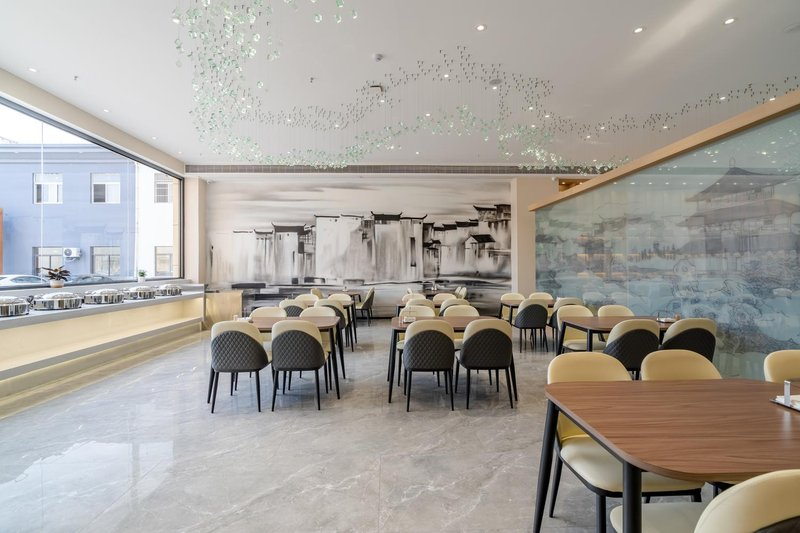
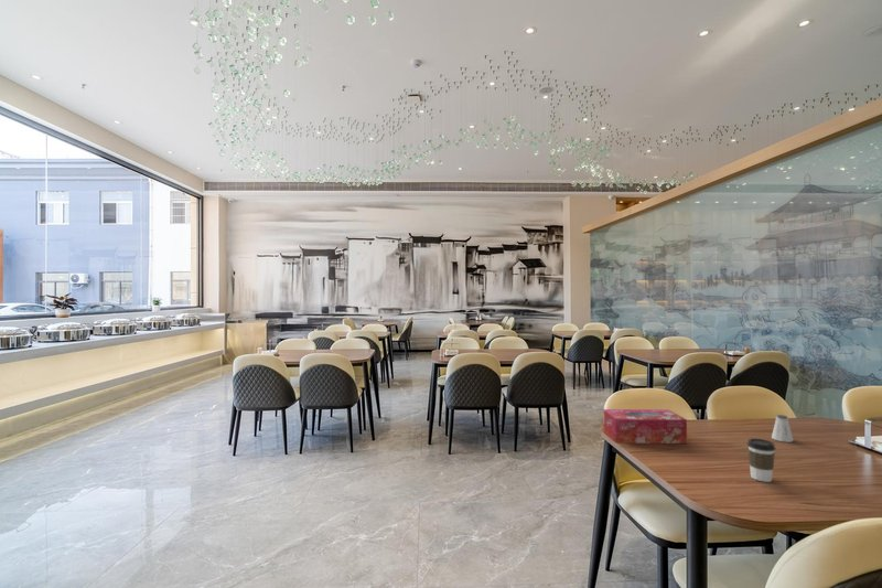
+ tissue box [602,408,688,445]
+ coffee cup [746,437,776,483]
+ saltshaker [771,414,794,443]
